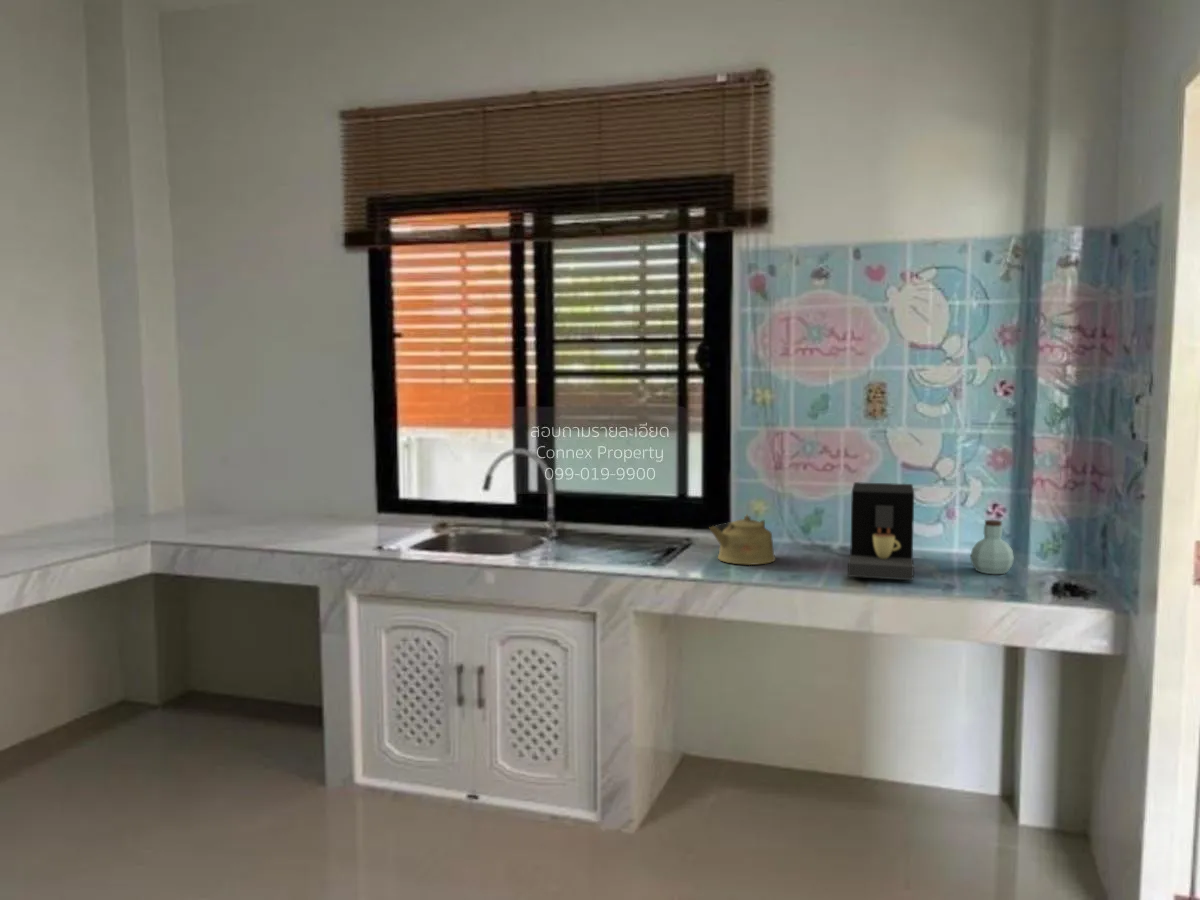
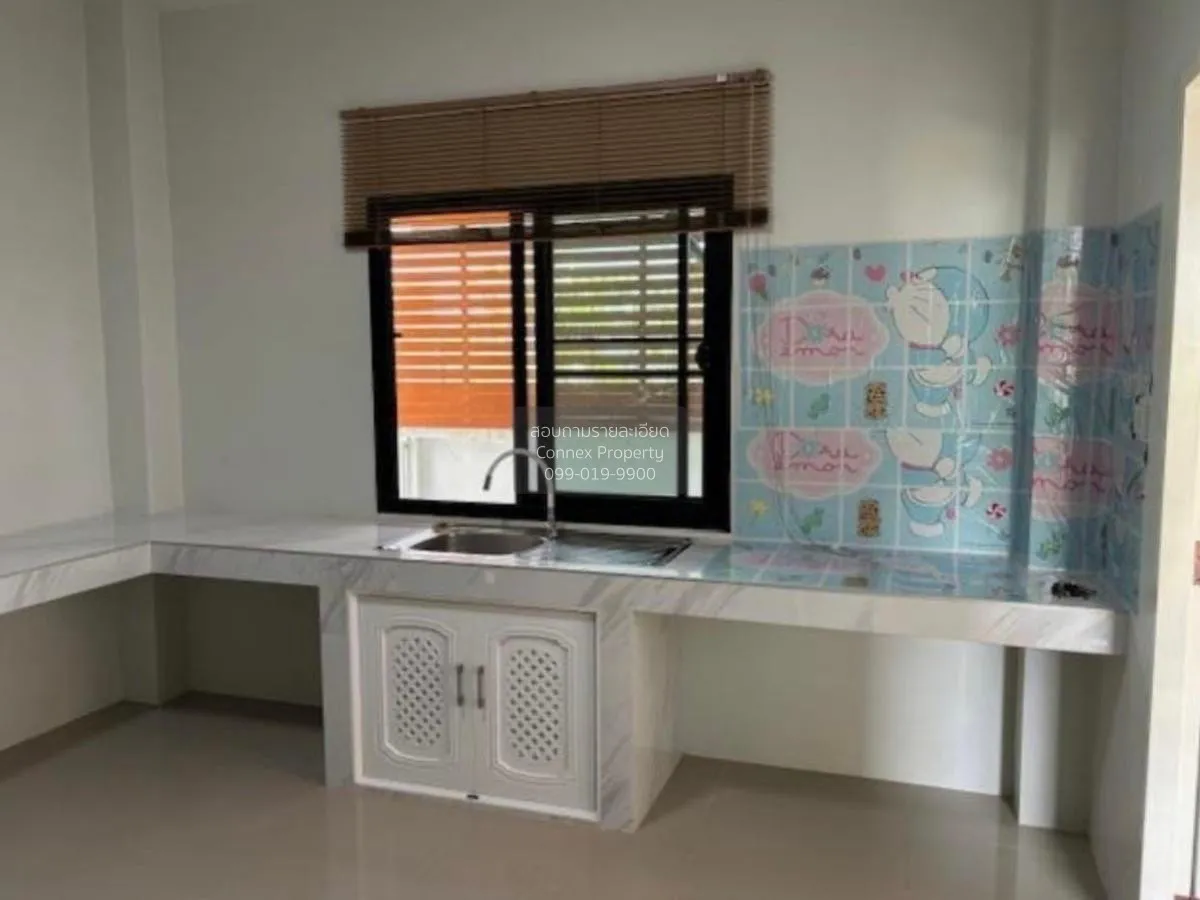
- jar [969,519,1015,575]
- coffee maker [847,481,915,581]
- kettle [708,514,777,566]
